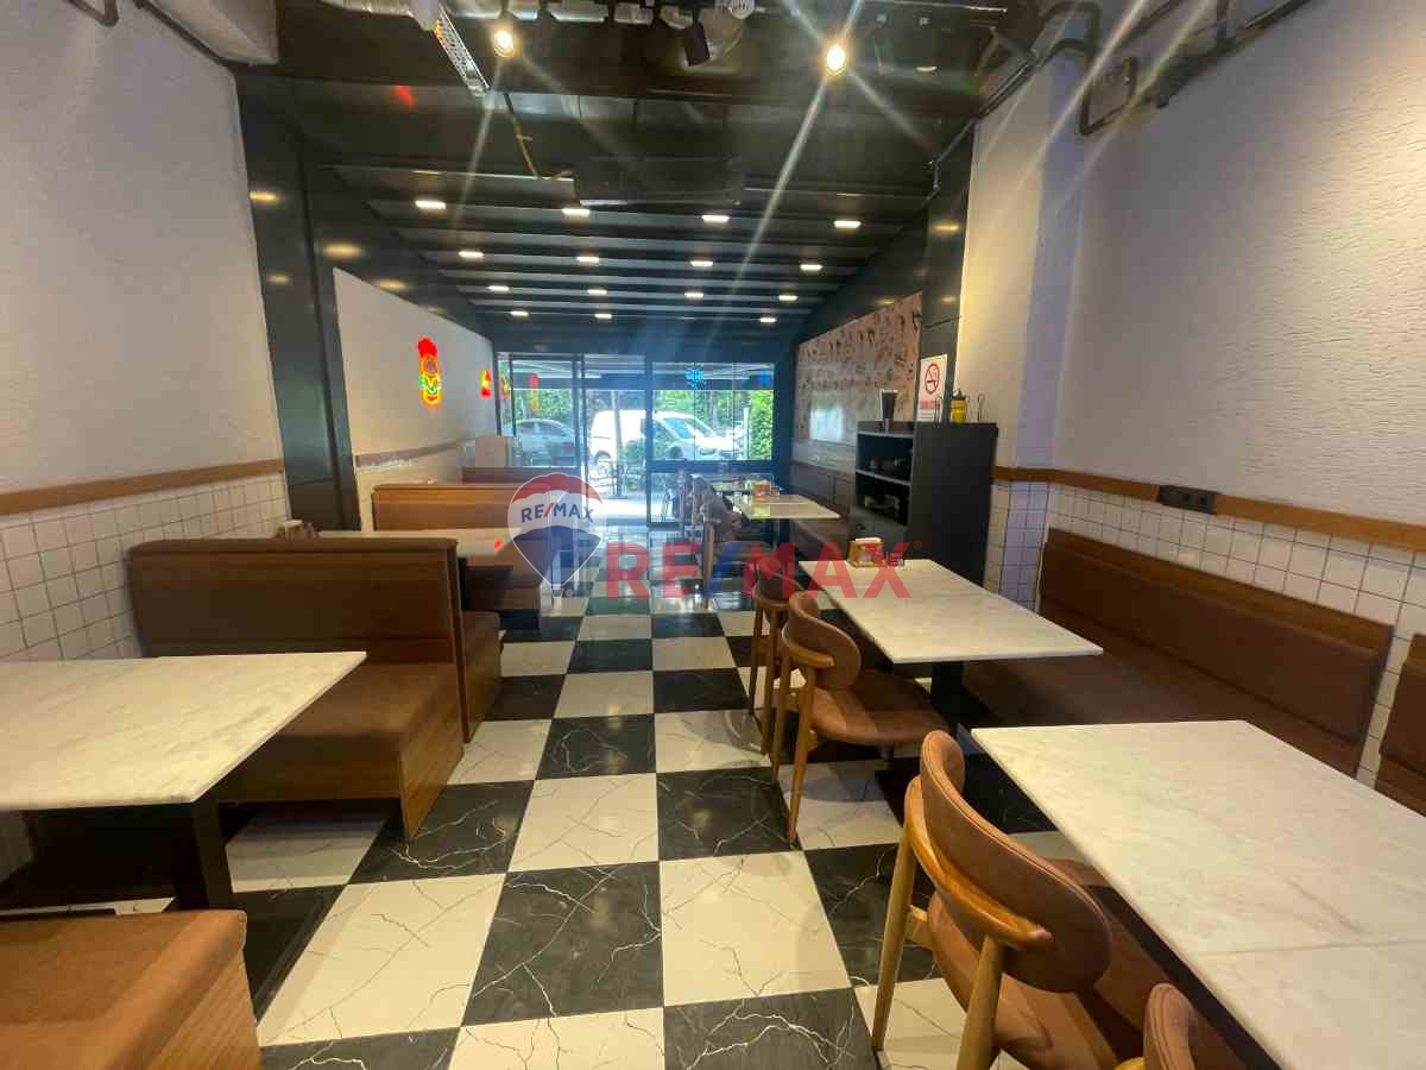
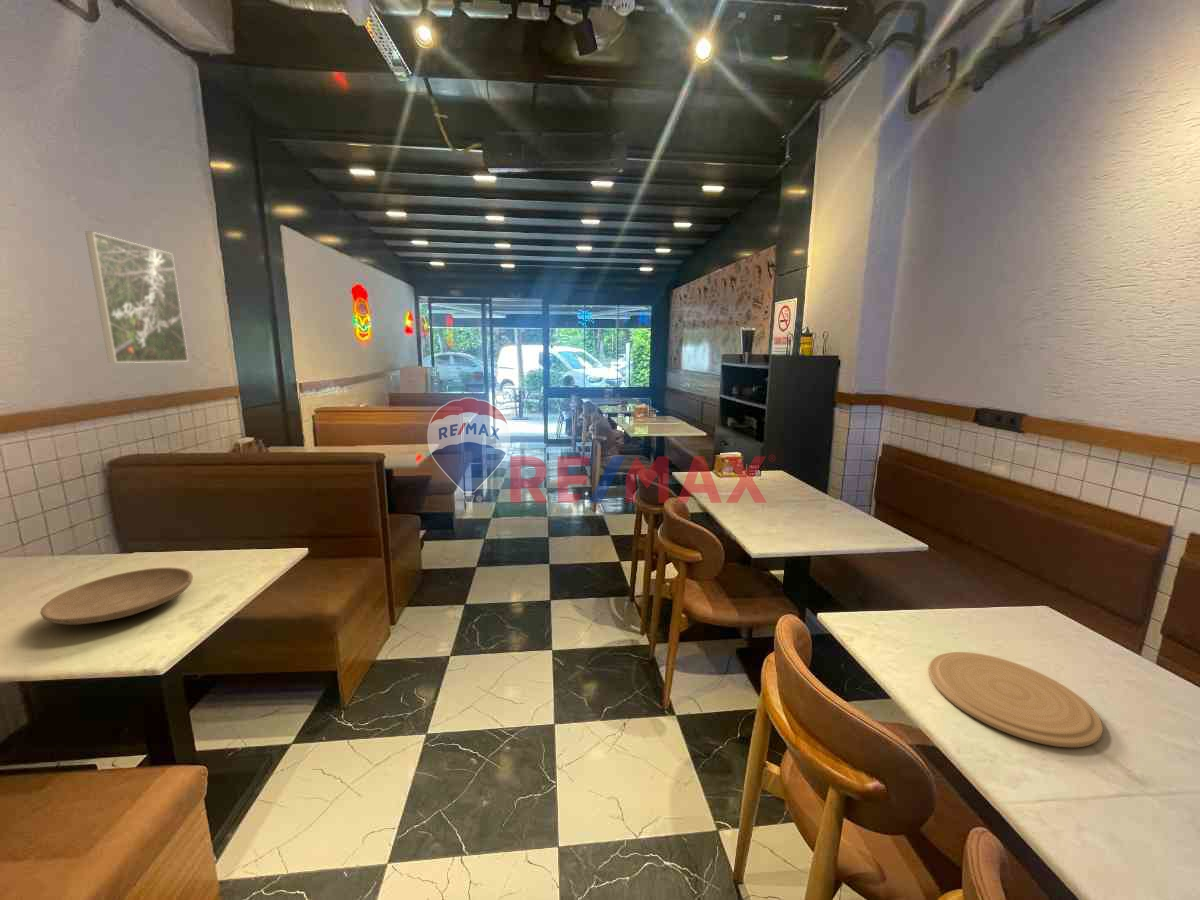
+ plate [39,566,194,625]
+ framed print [84,231,189,364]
+ plate [928,651,1104,748]
